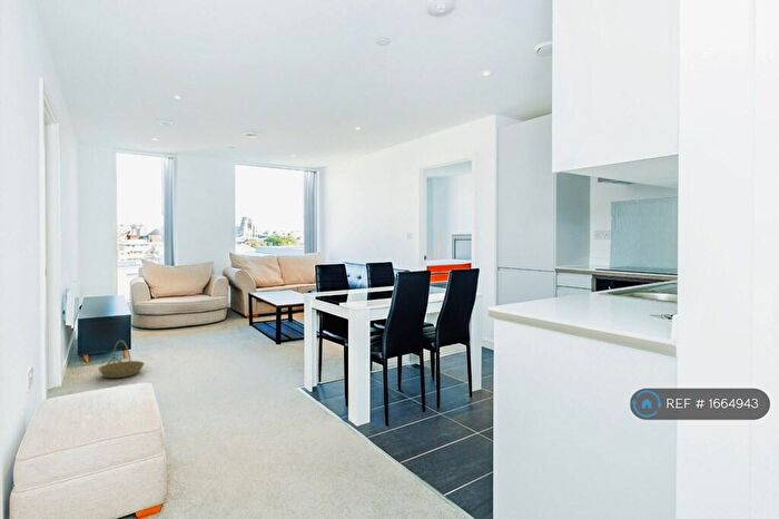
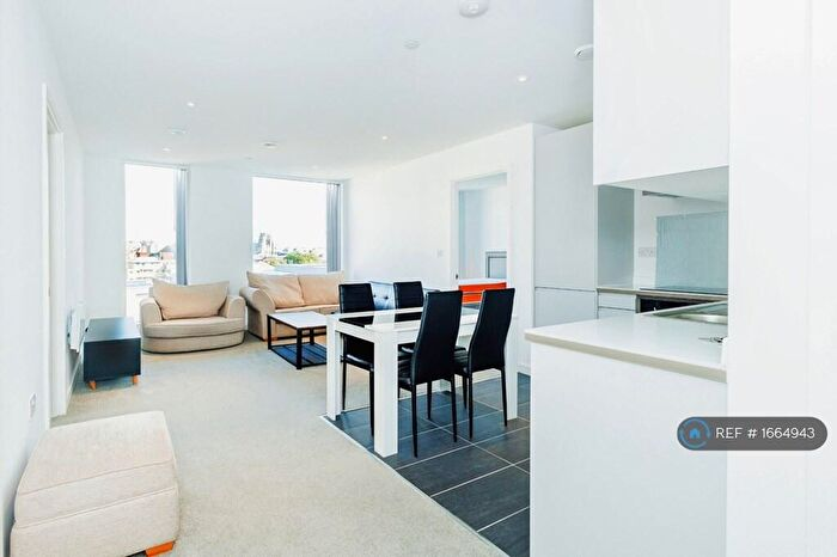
- basket [97,339,146,379]
